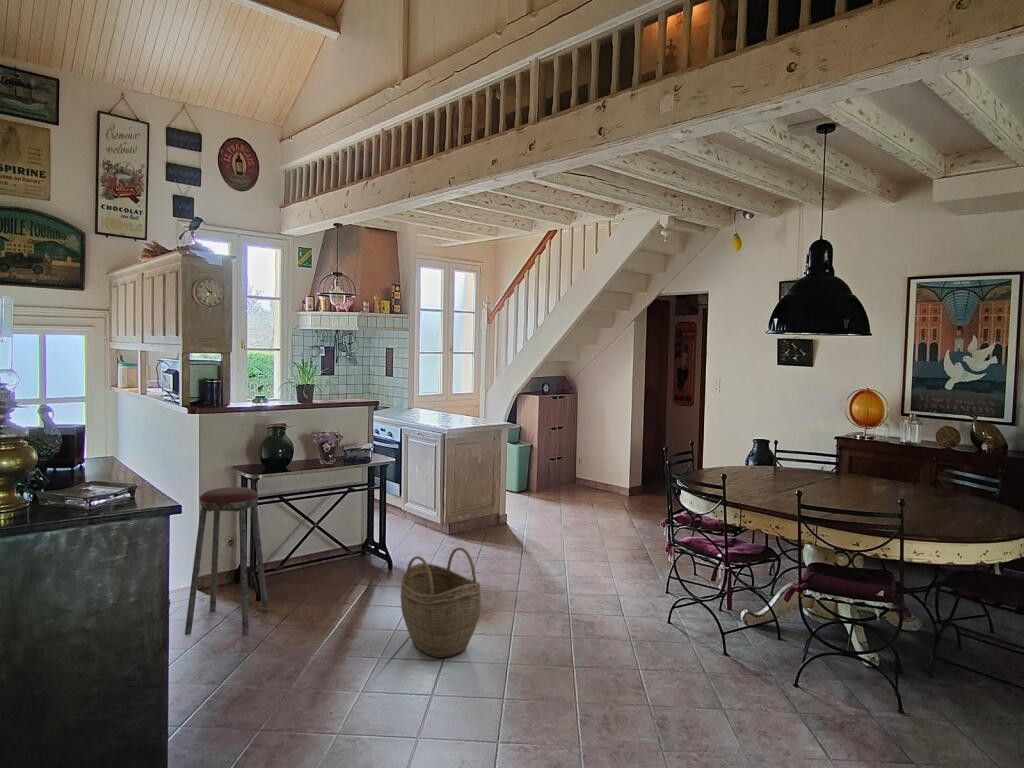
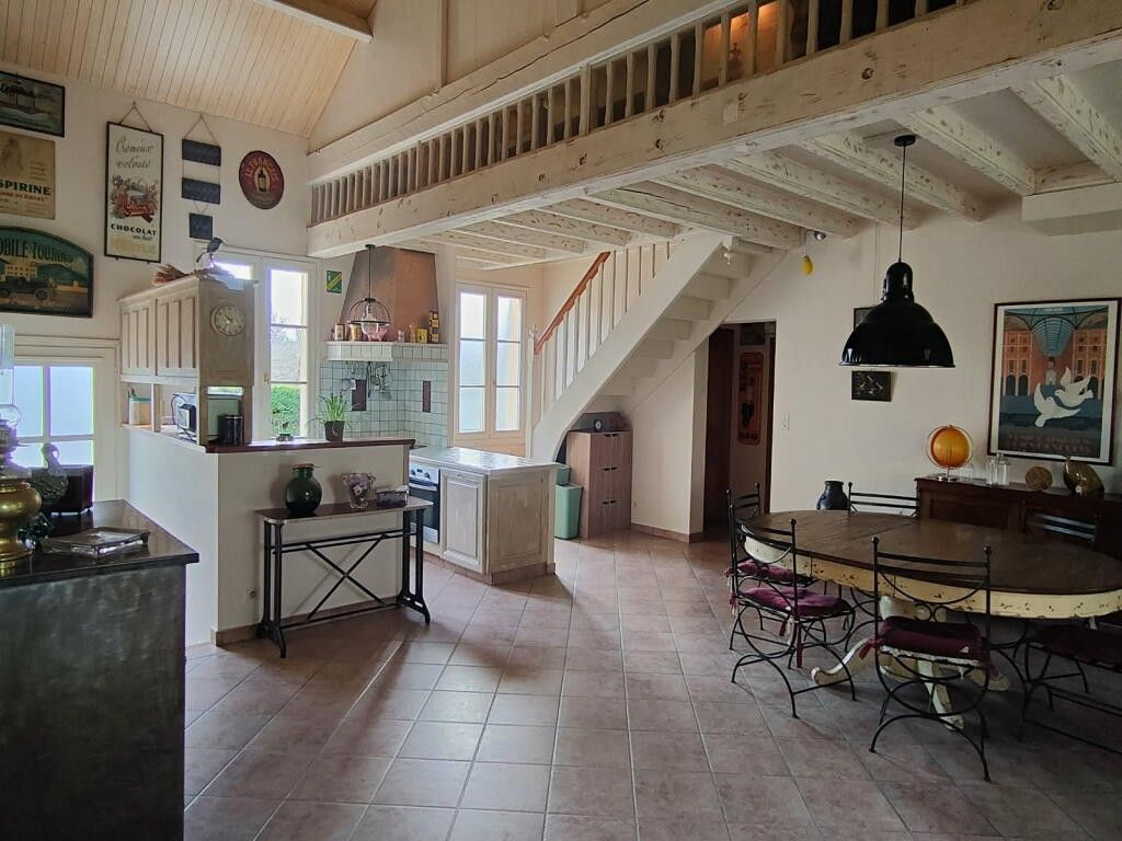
- music stool [184,486,269,636]
- woven basket [400,546,482,659]
